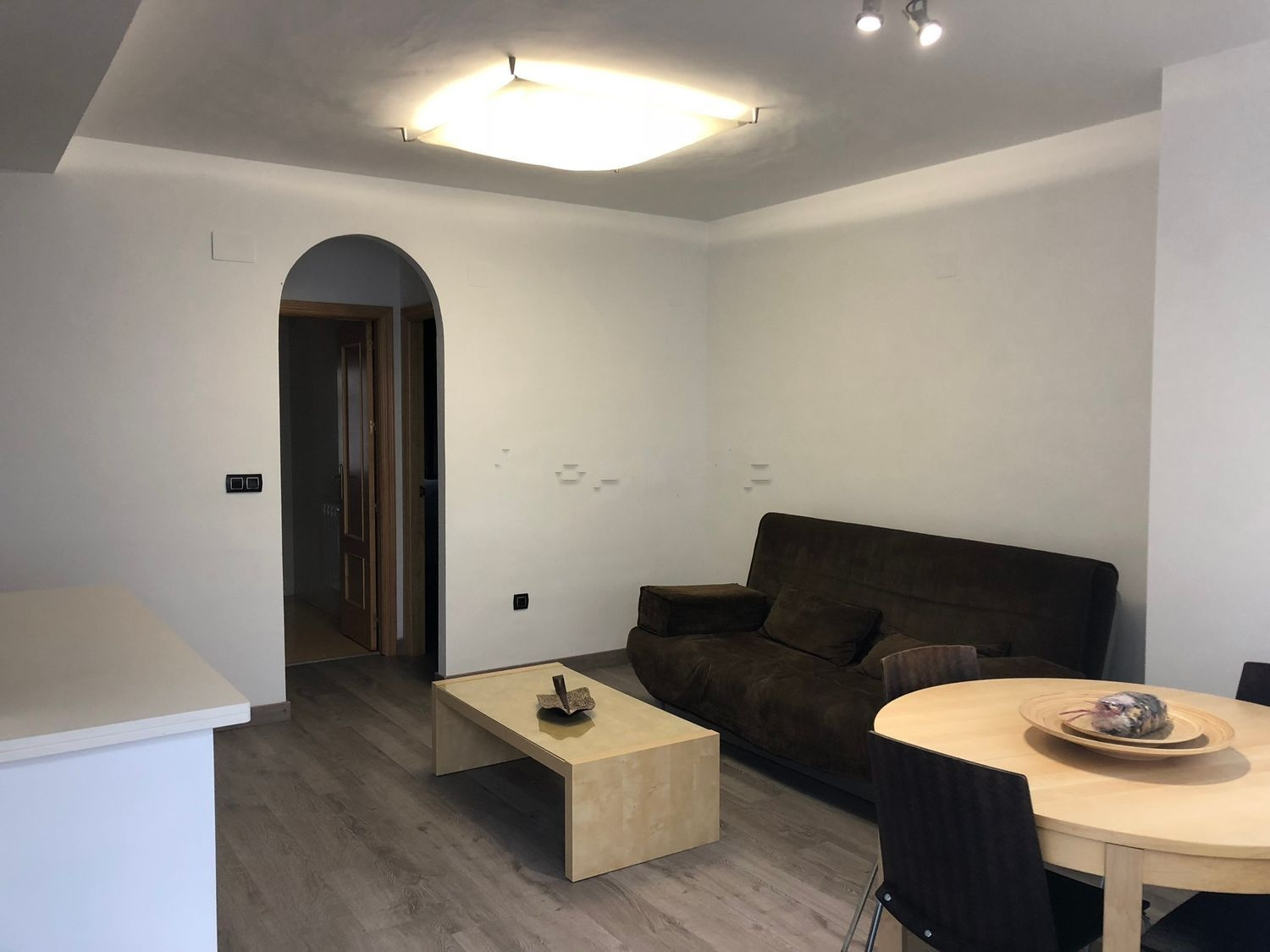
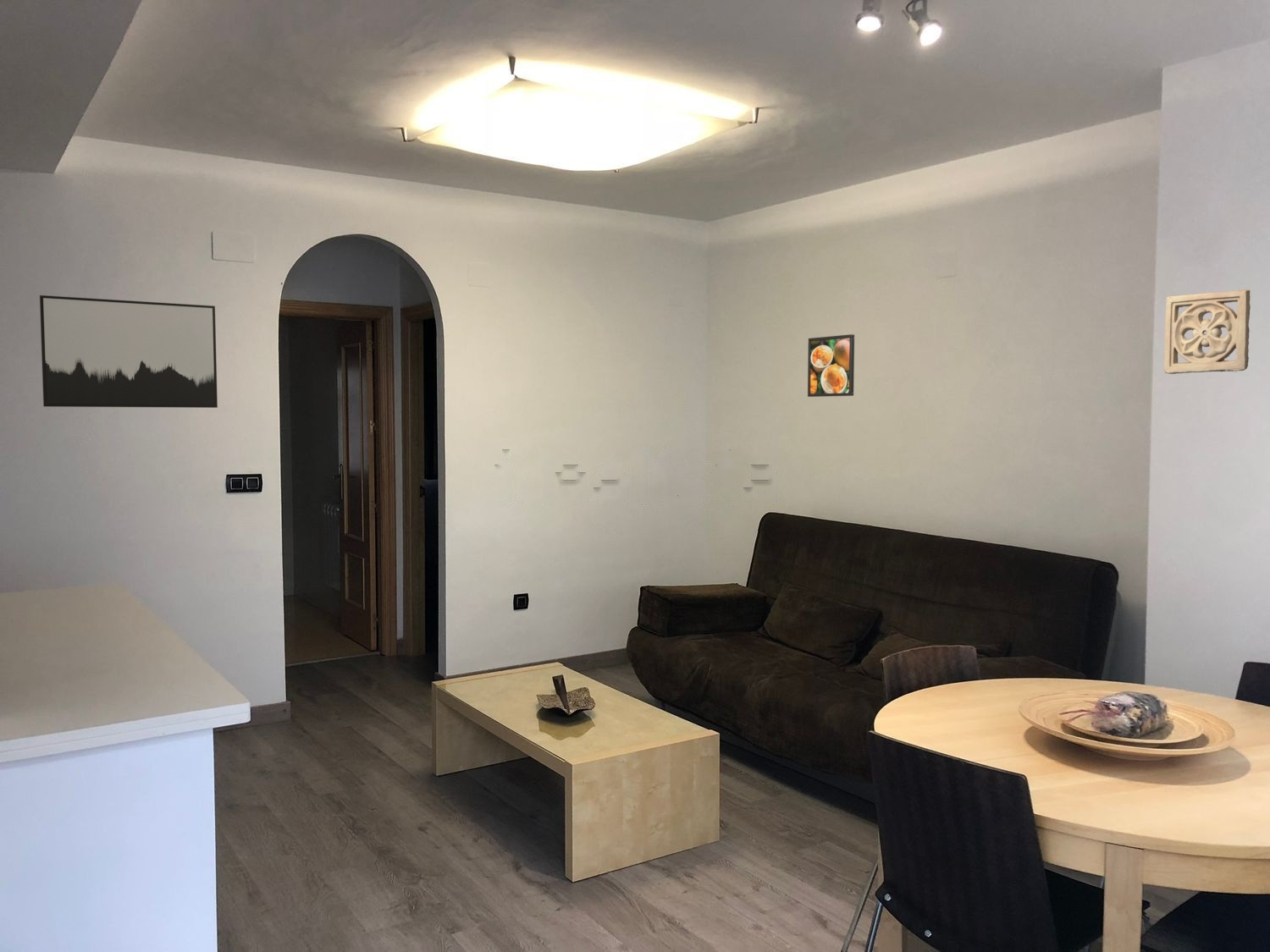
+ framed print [807,333,855,398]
+ wall art [39,294,218,409]
+ wall ornament [1163,289,1251,375]
